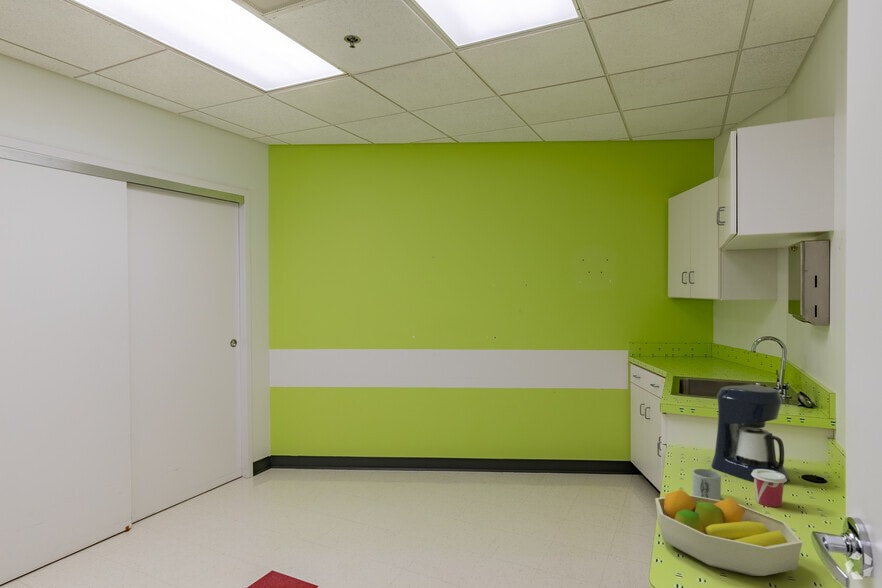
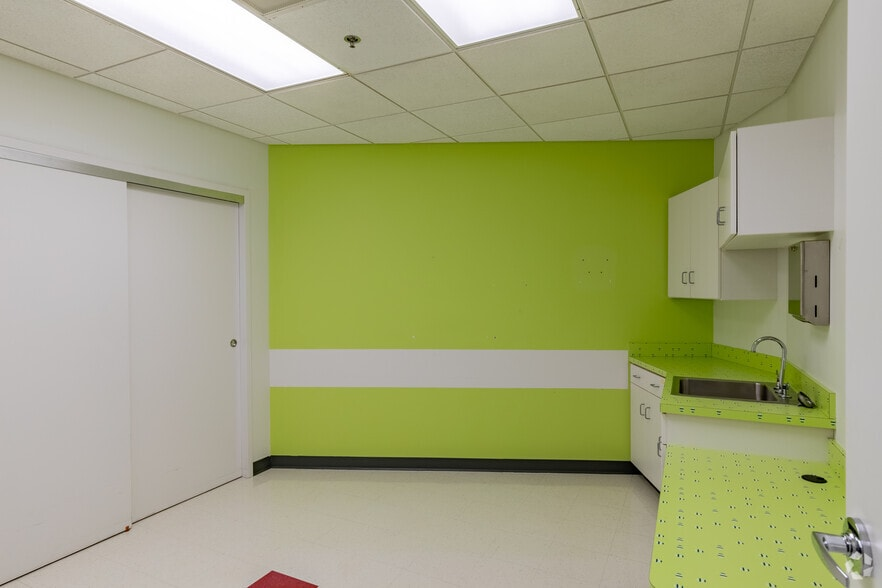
- mug [692,468,722,501]
- coffee maker [710,383,790,484]
- fruit bowl [654,488,803,577]
- cup [751,469,787,508]
